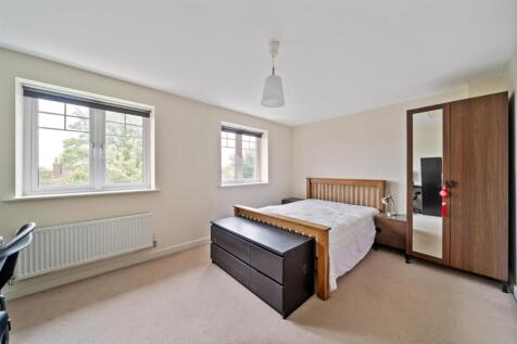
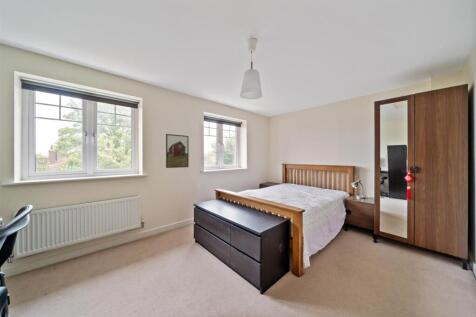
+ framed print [165,133,190,169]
